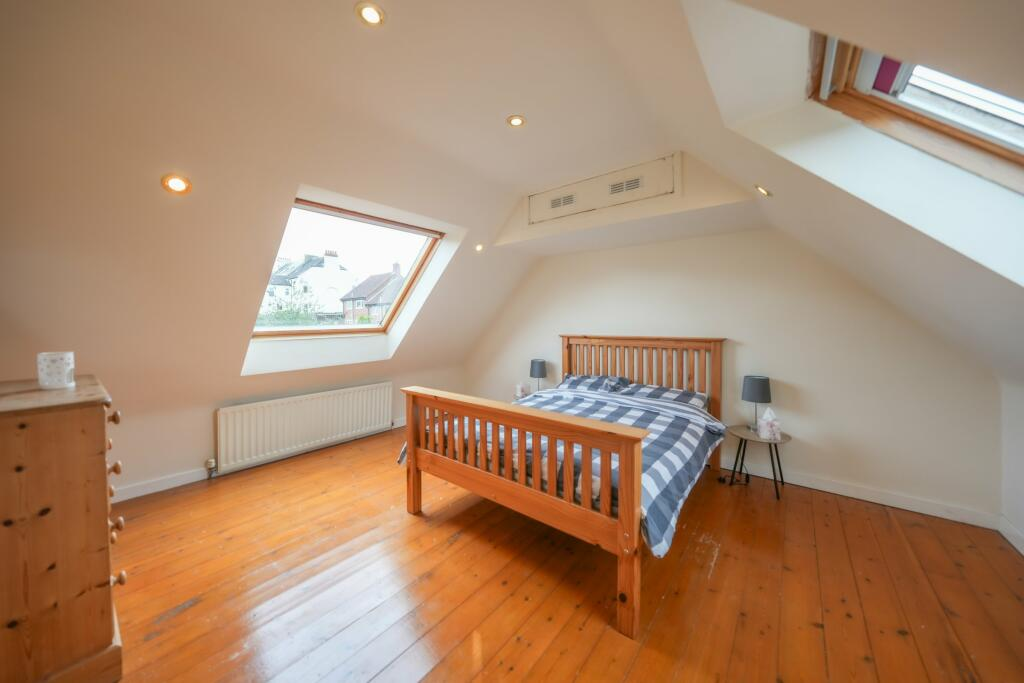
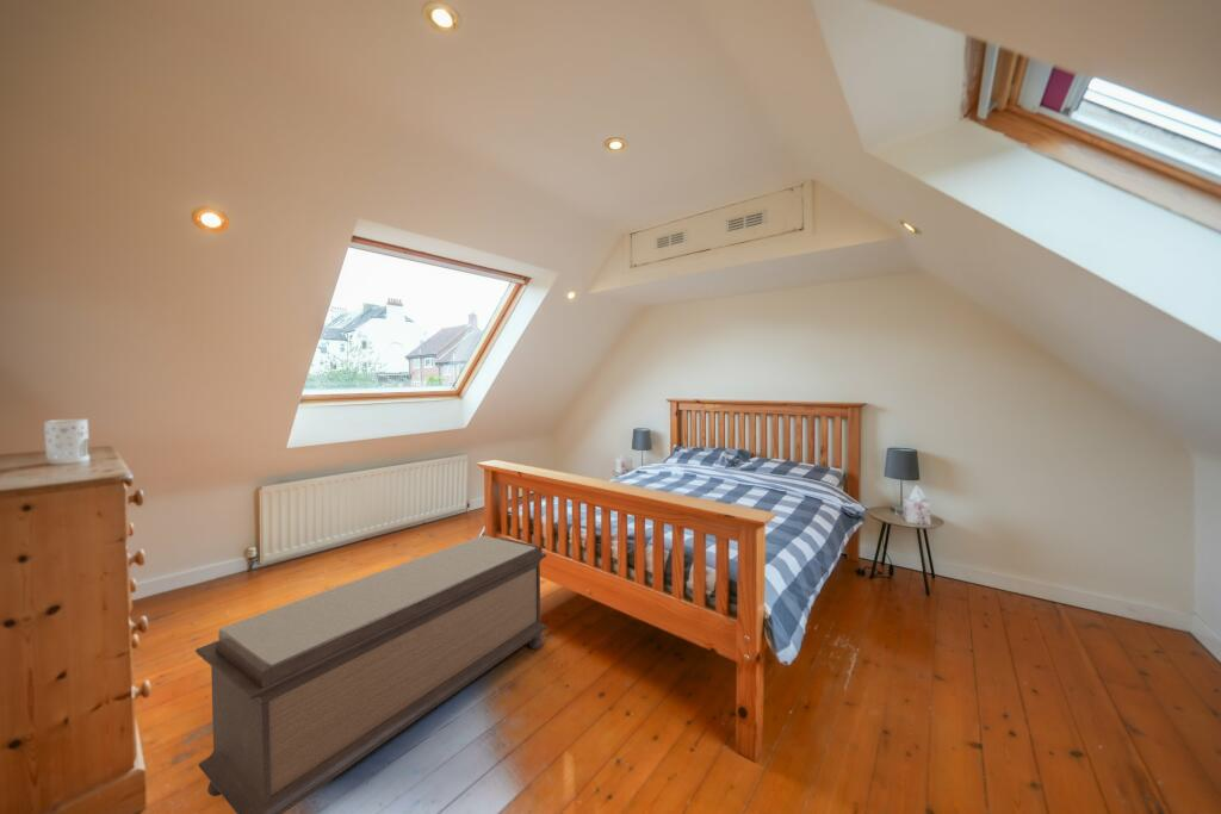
+ bench [194,535,548,814]
